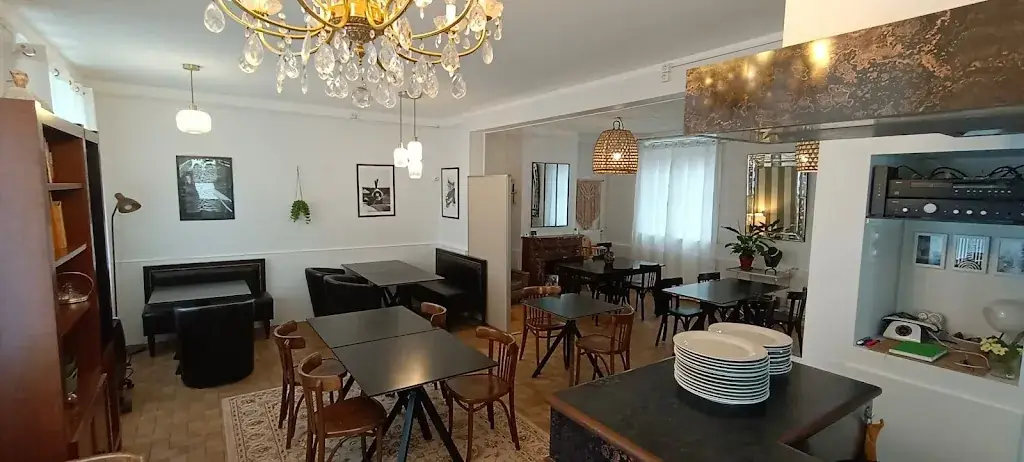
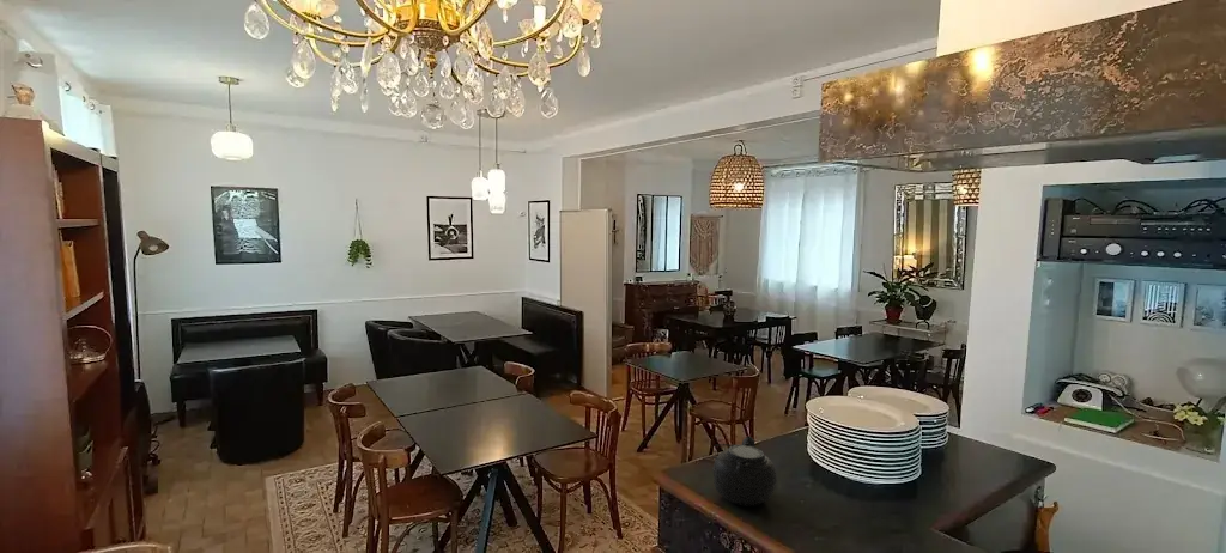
+ teapot [709,436,778,508]
